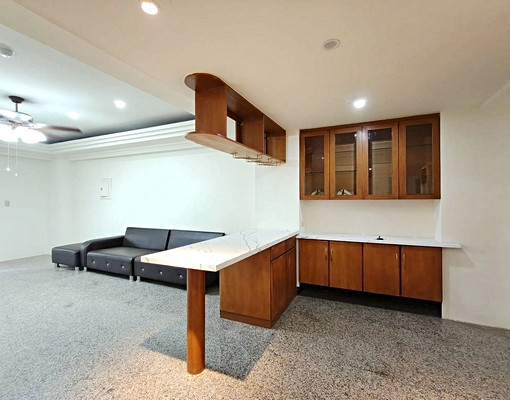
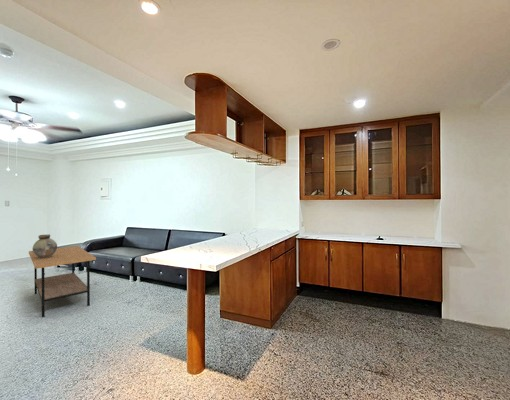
+ vessel [32,233,58,258]
+ coffee table [28,245,97,318]
